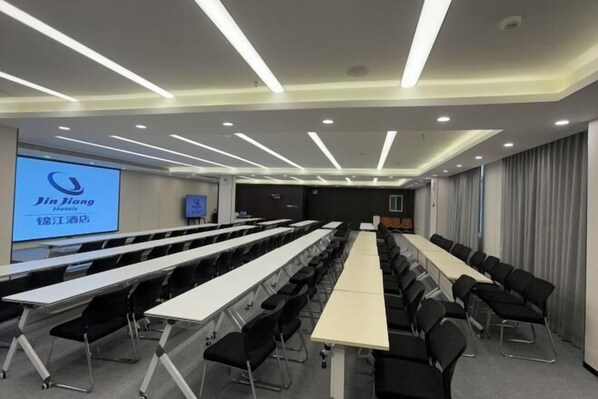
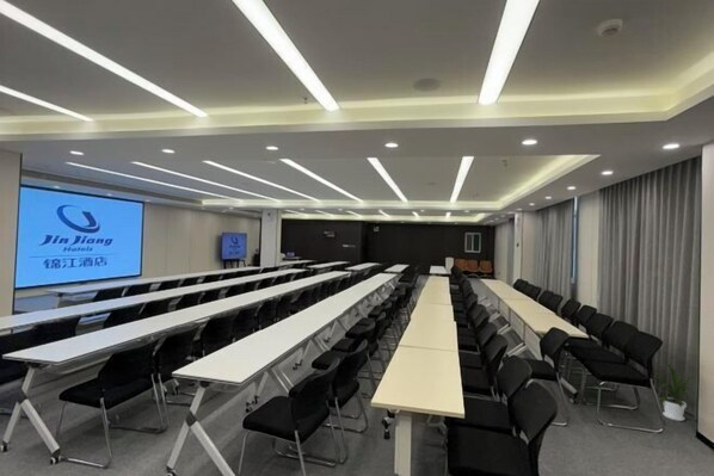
+ house plant [652,361,695,422]
